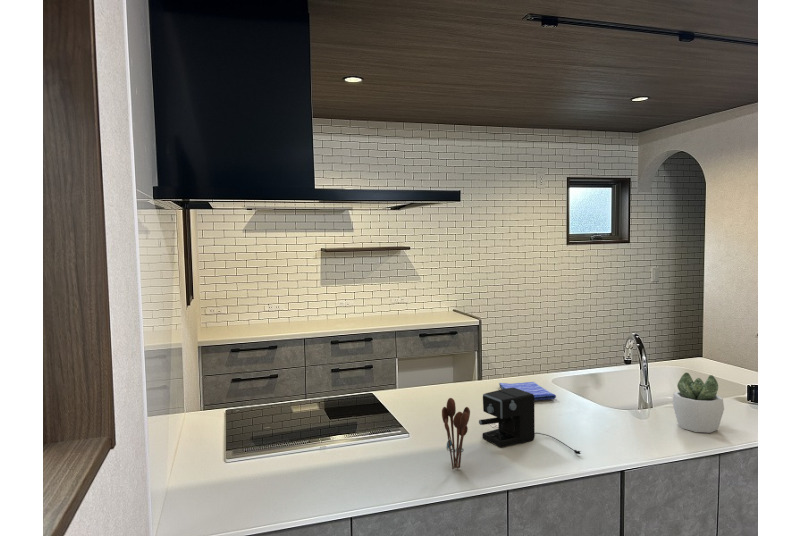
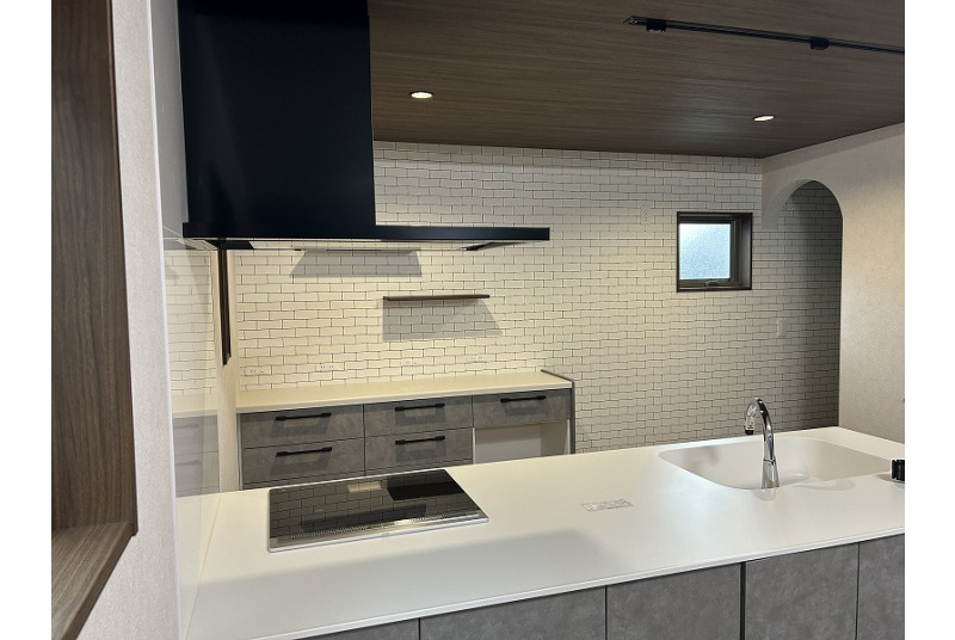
- dish towel [498,381,557,401]
- utensil holder [441,397,471,471]
- succulent plant [671,372,725,434]
- coffee maker [478,388,582,455]
